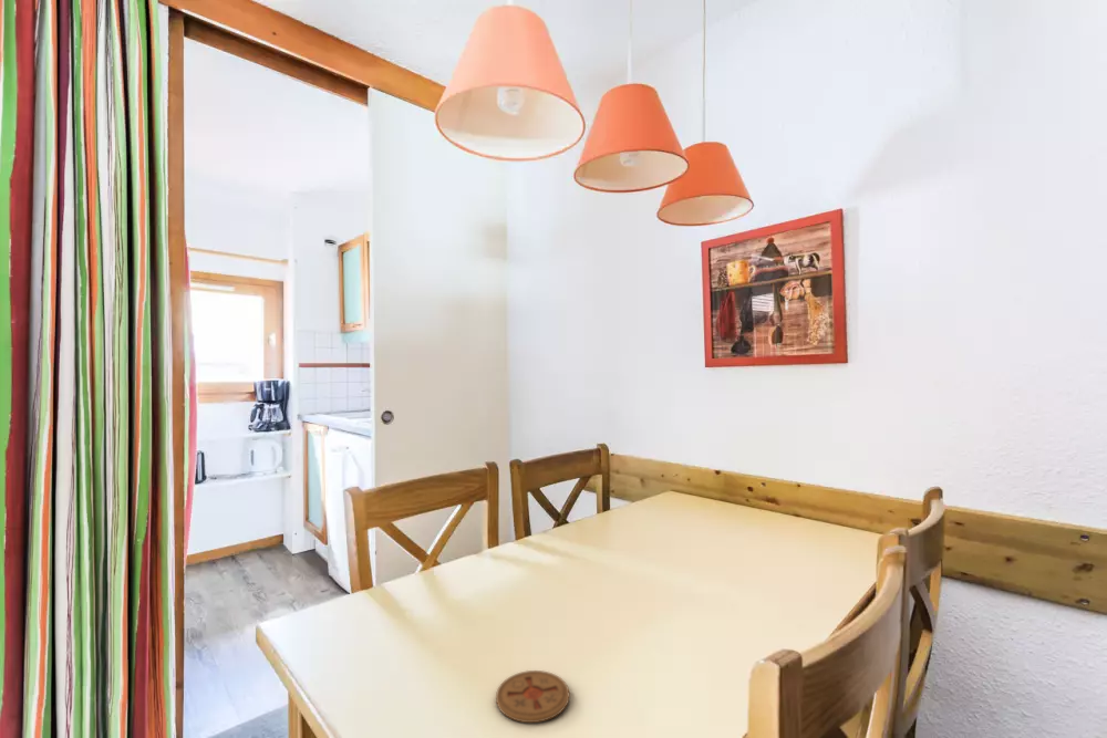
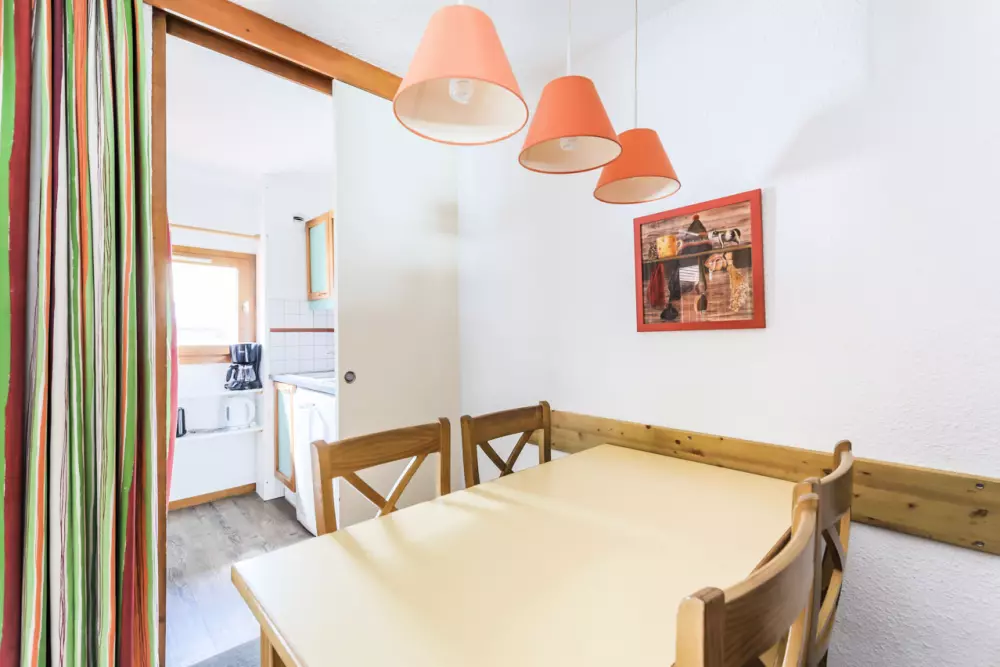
- coaster [495,669,571,724]
